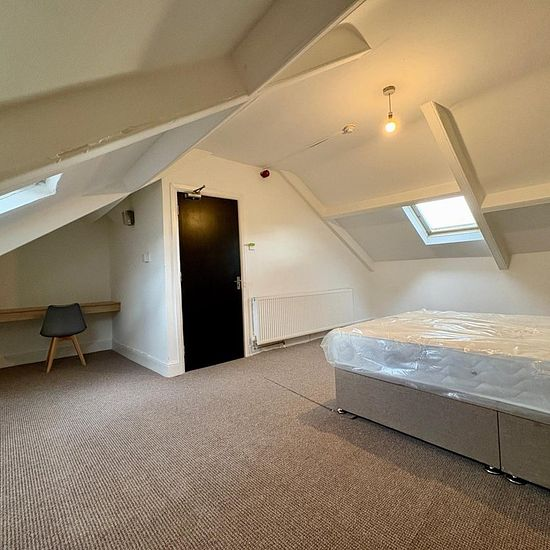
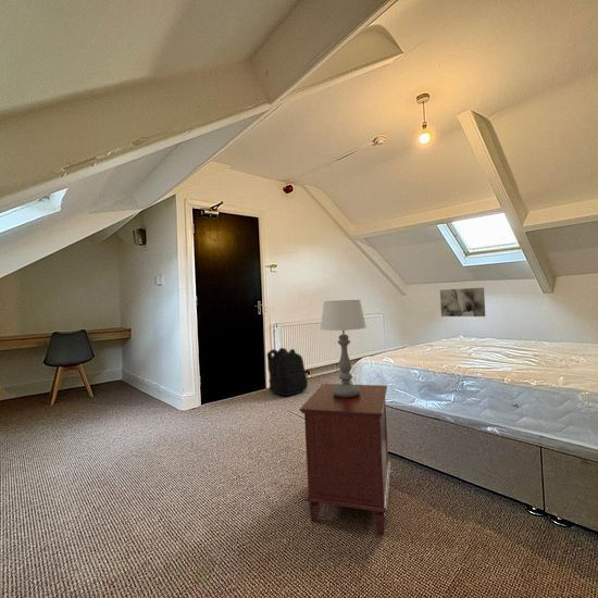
+ table lamp [320,299,367,398]
+ nightstand [299,383,393,535]
+ backpack [265,347,309,397]
+ wall art [439,287,486,317]
